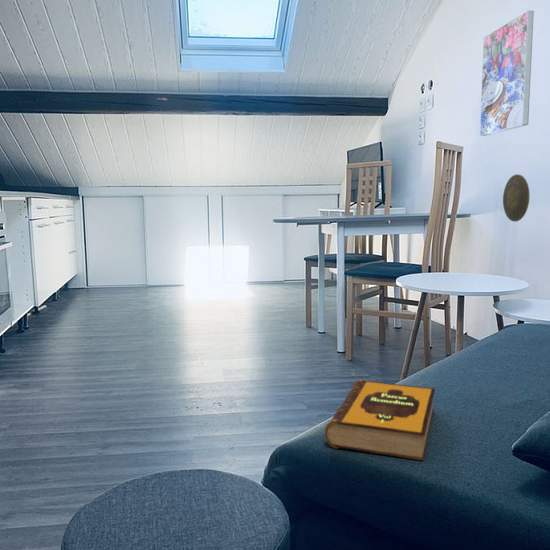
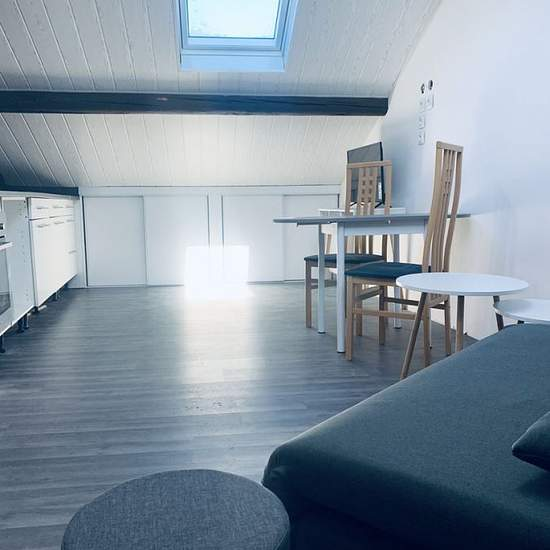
- hardback book [323,379,436,462]
- decorative plate [502,173,530,223]
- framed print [479,10,535,137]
